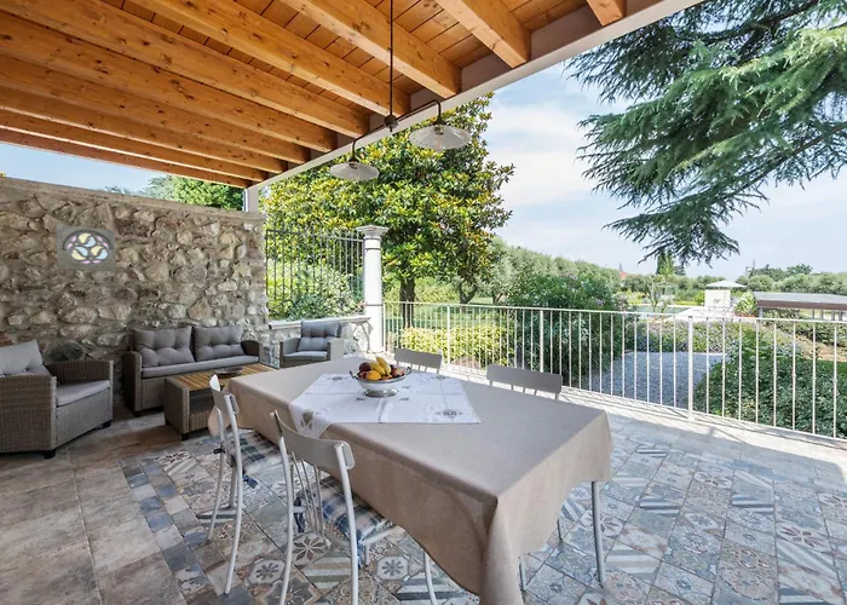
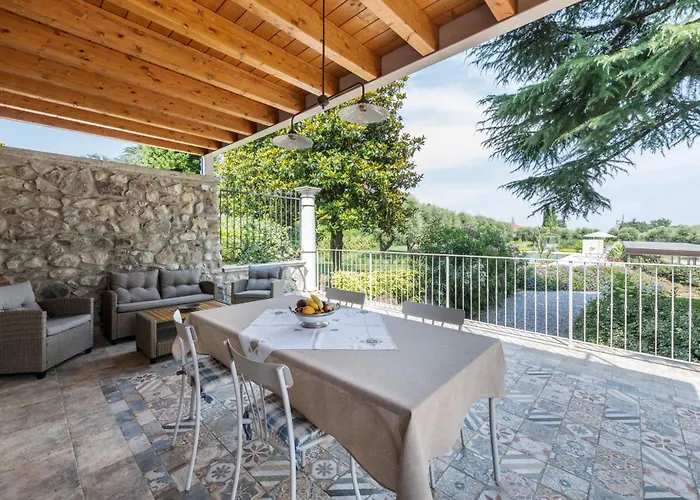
- wall ornament [56,224,117,272]
